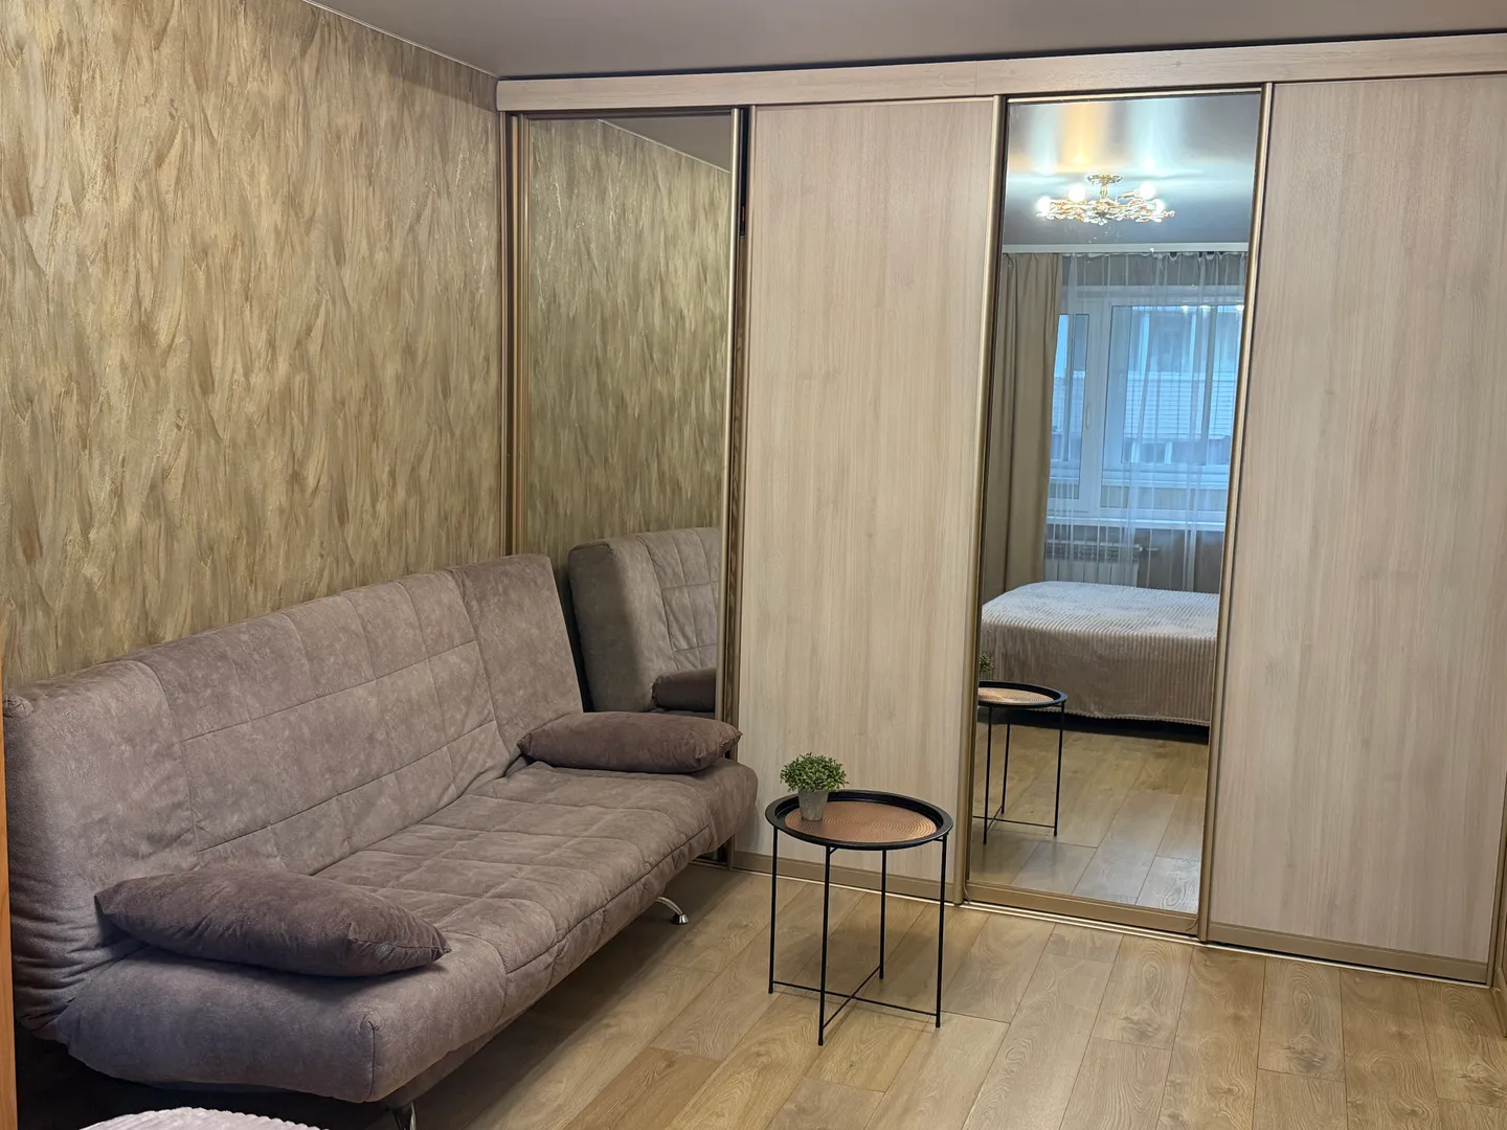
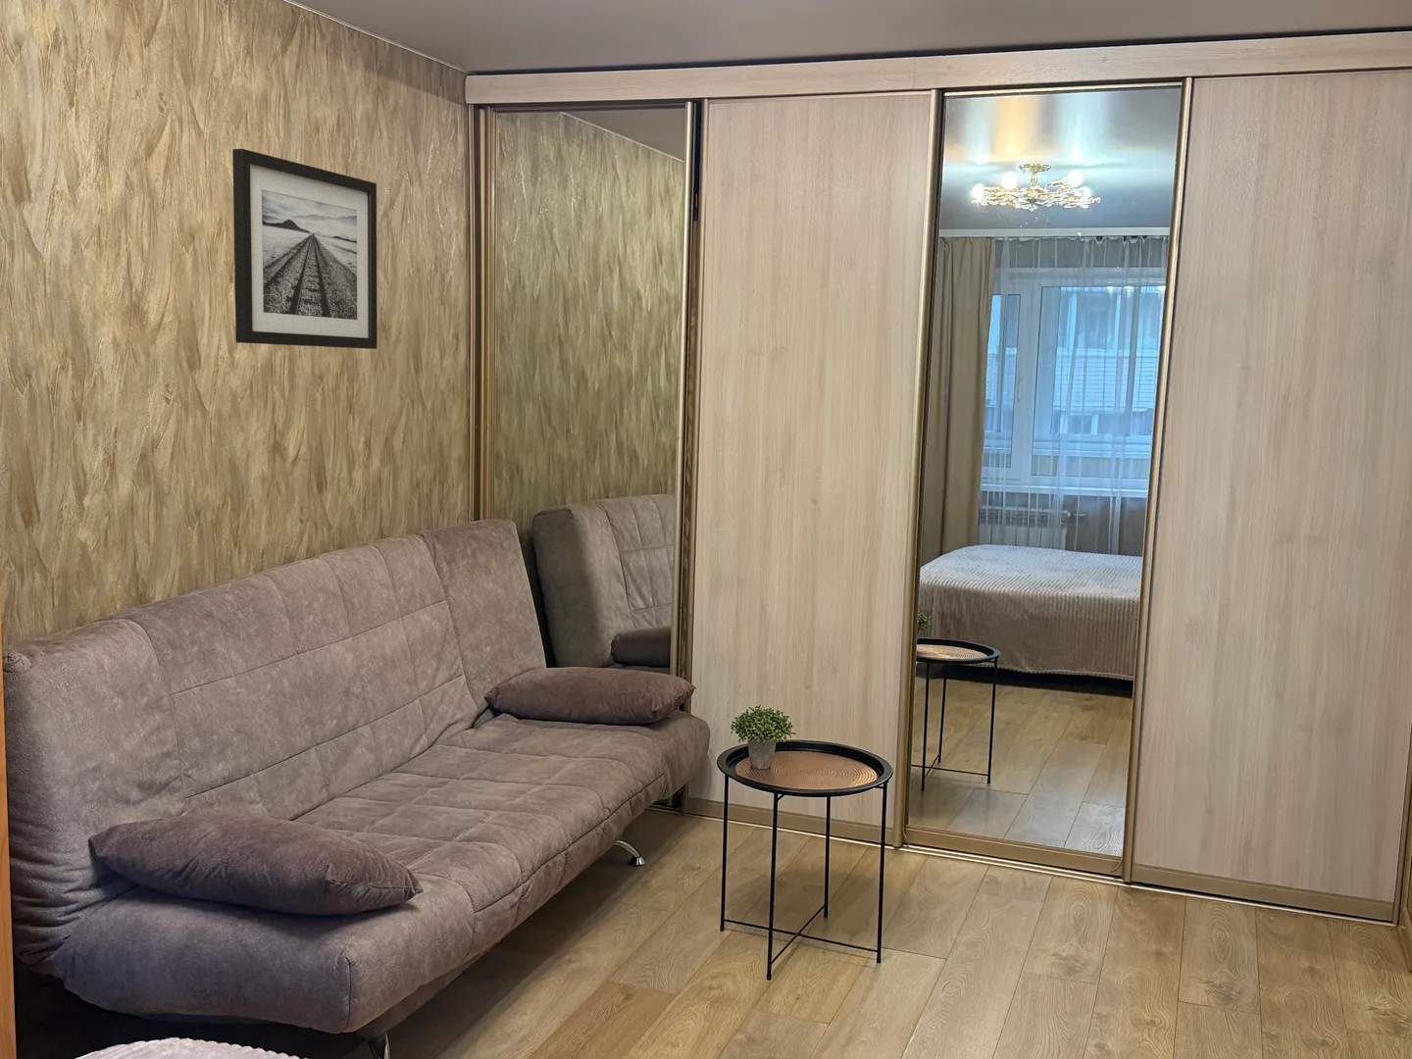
+ wall art [231,148,378,350]
